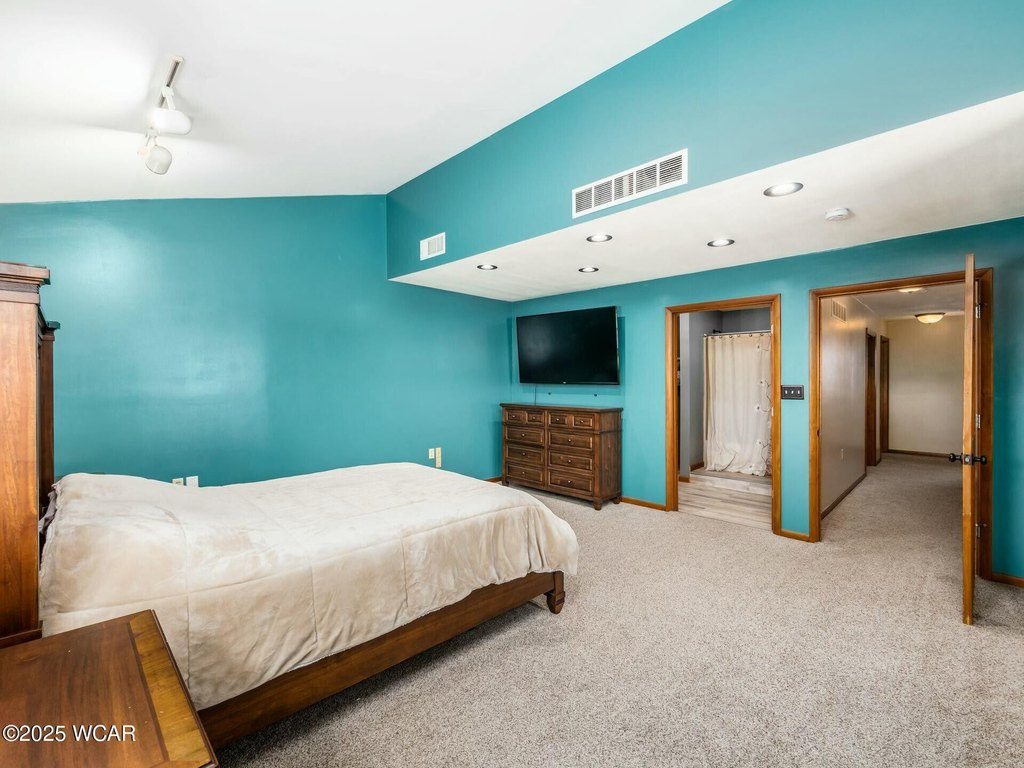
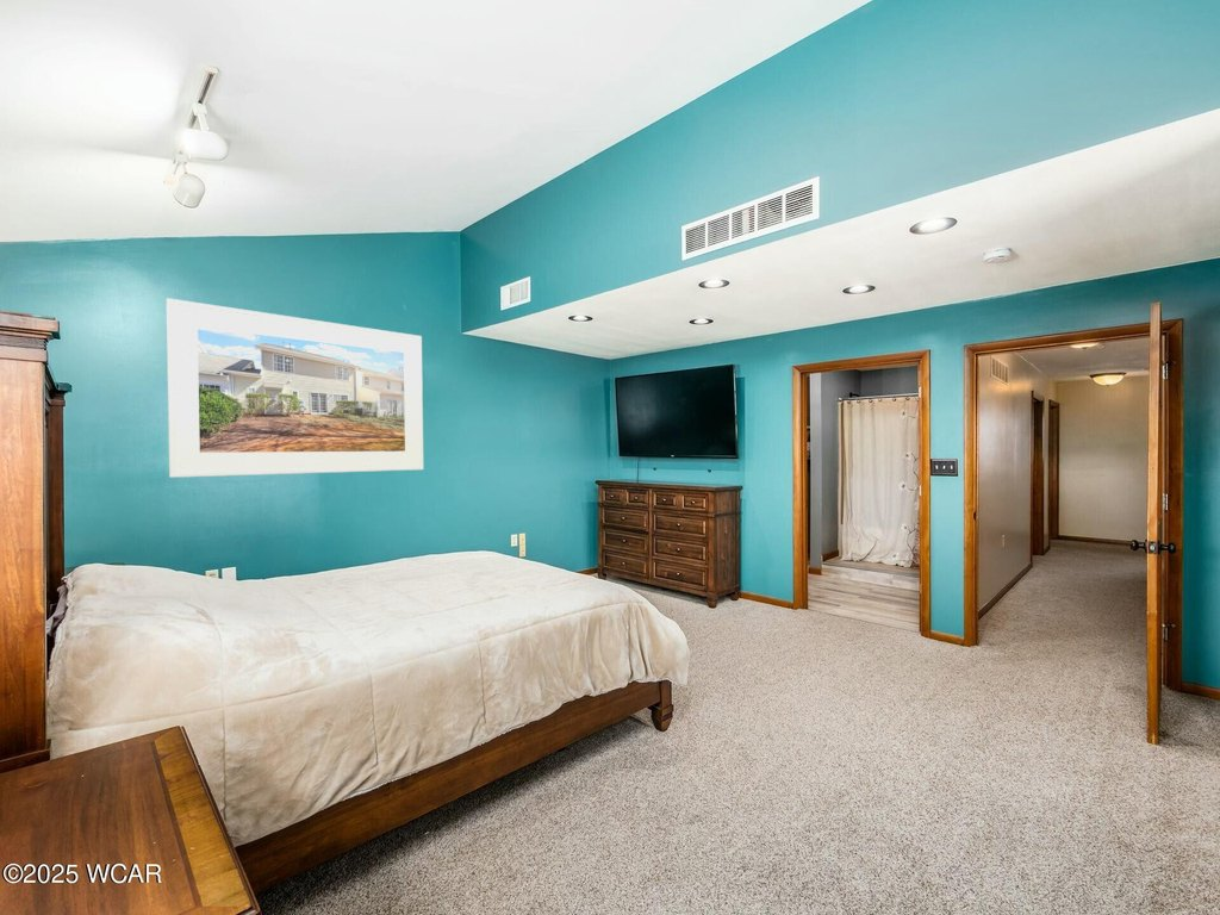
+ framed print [164,297,424,479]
